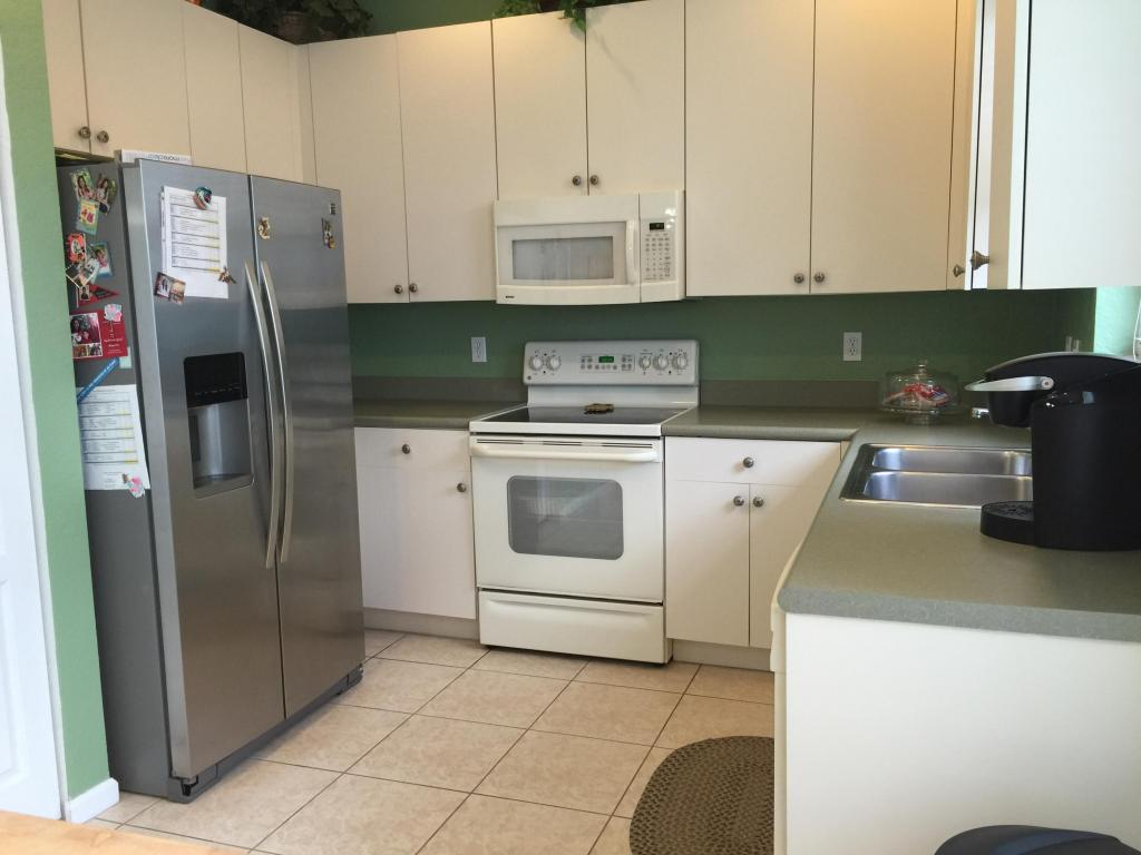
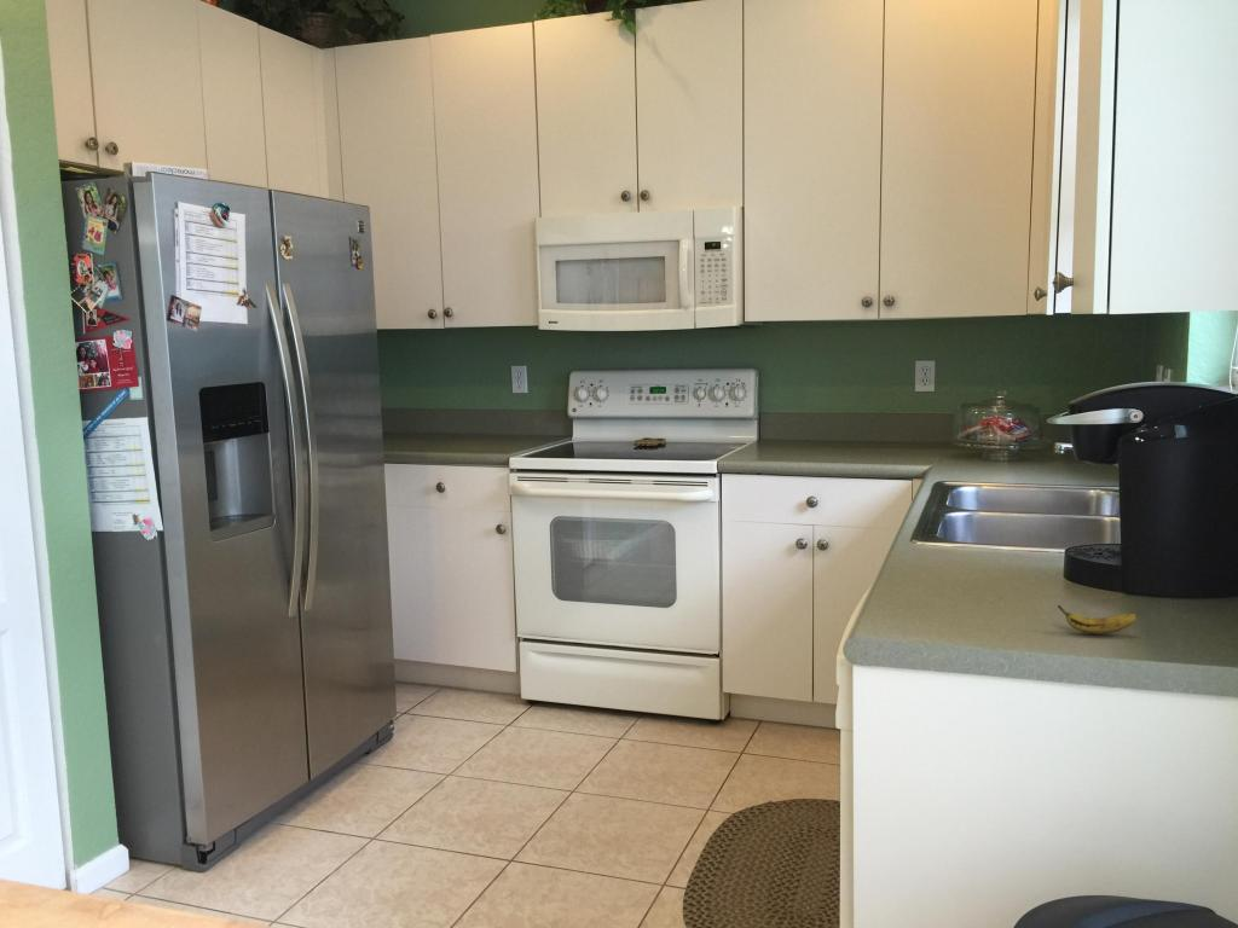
+ banana [1057,604,1138,636]
